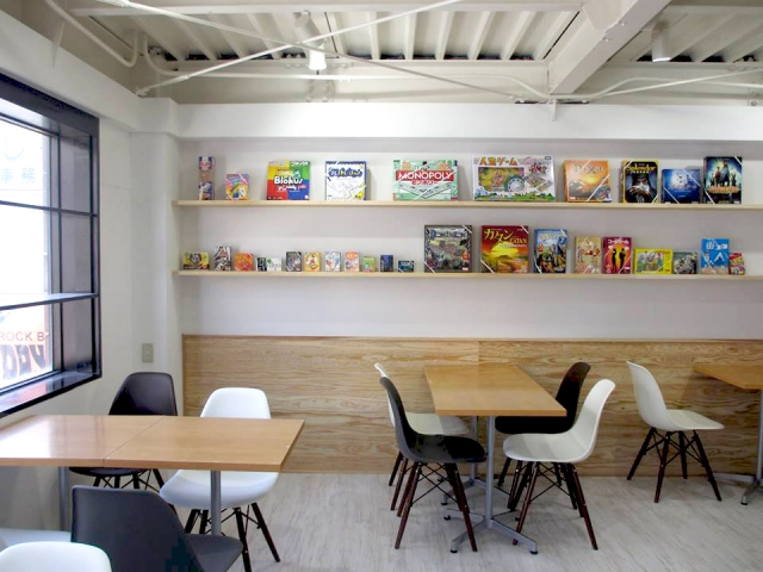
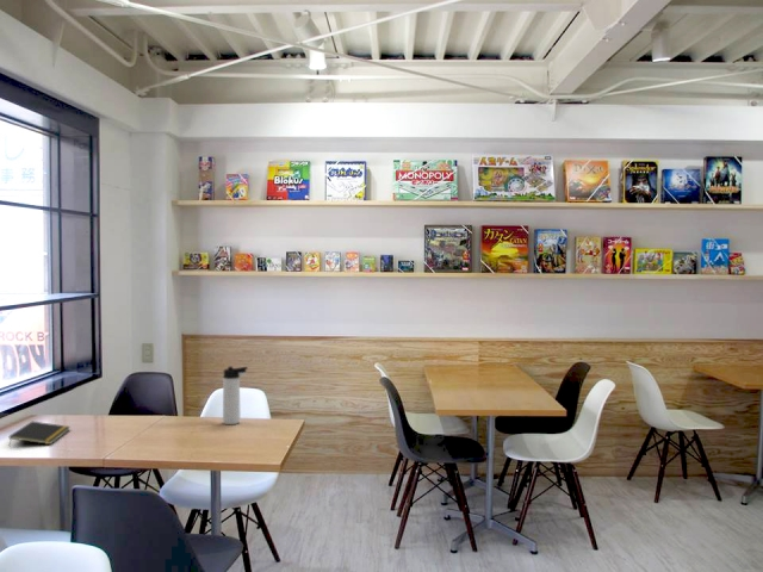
+ thermos bottle [222,366,249,425]
+ notepad [7,421,72,448]
